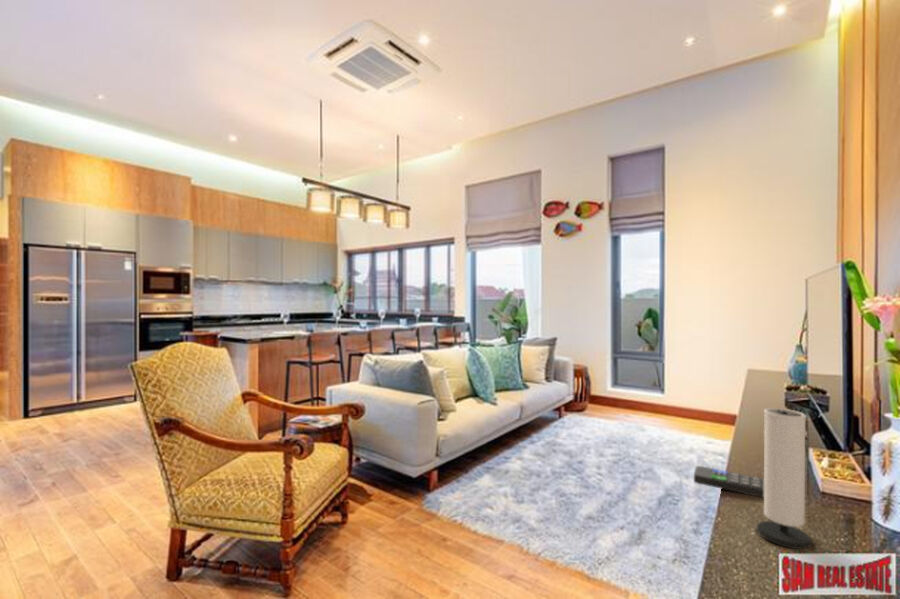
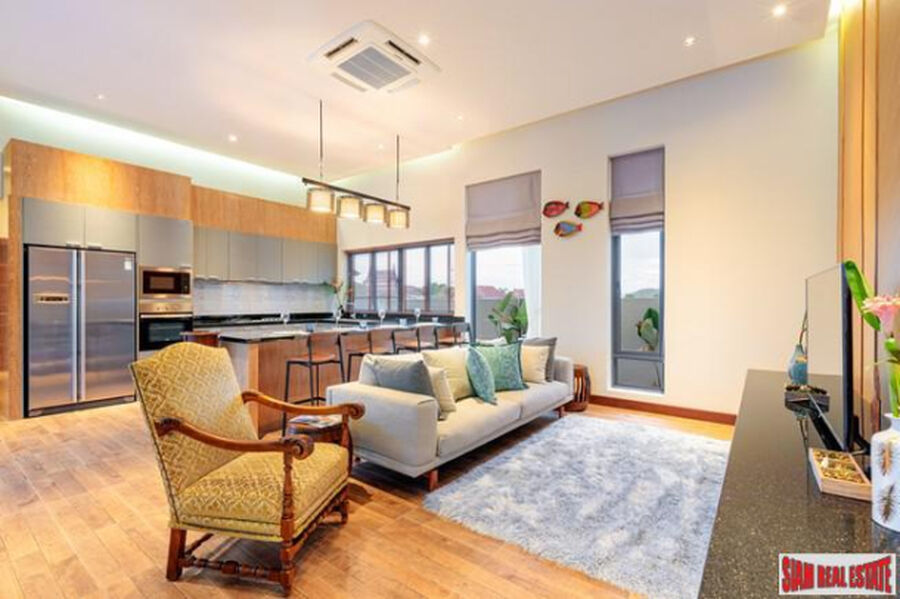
- remote control [693,465,764,498]
- speaker [756,407,813,550]
